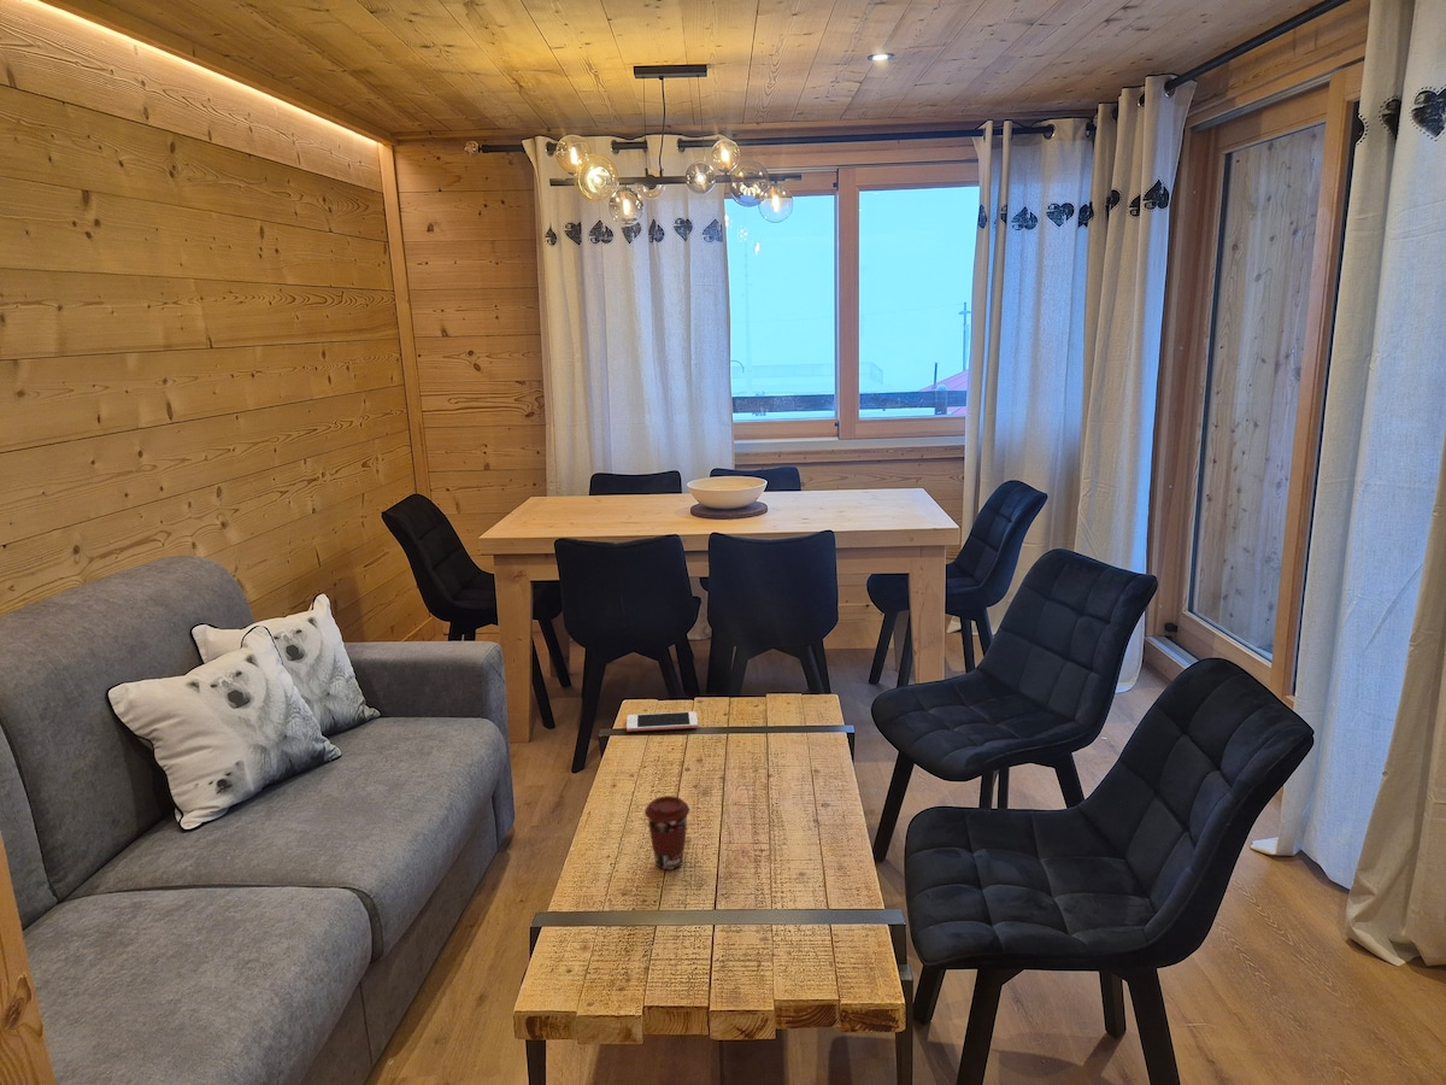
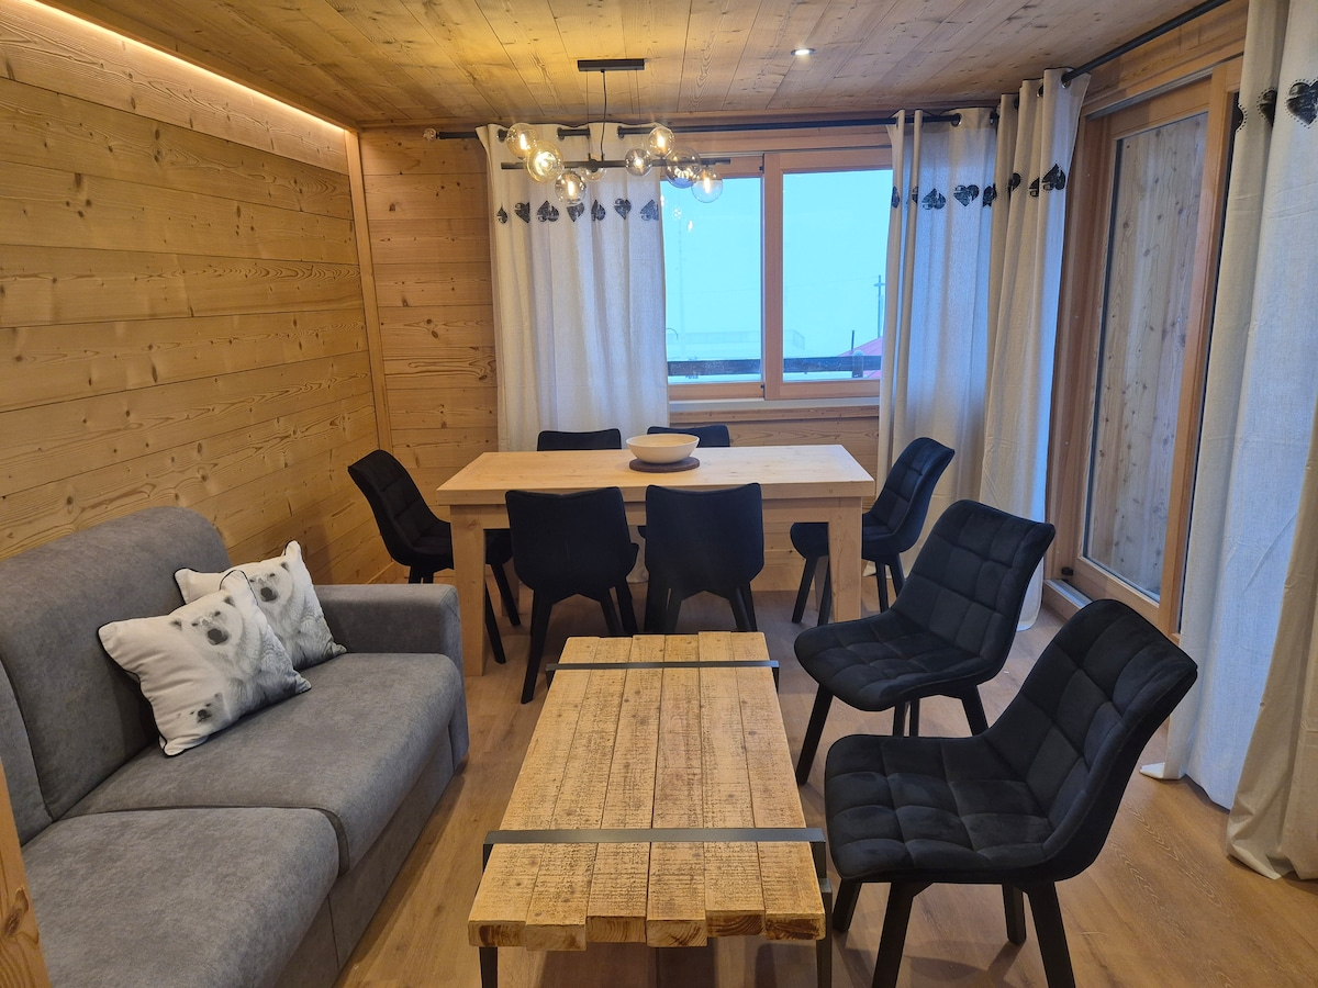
- coffee cup [643,794,690,870]
- cell phone [625,710,699,733]
